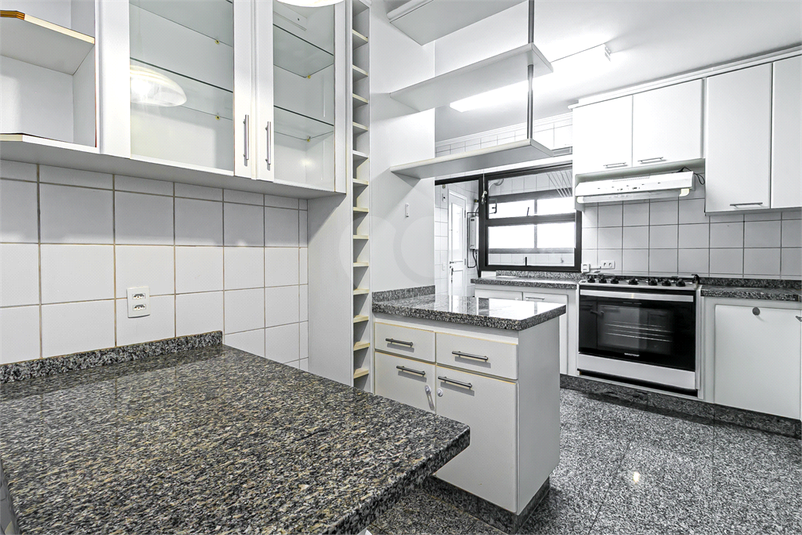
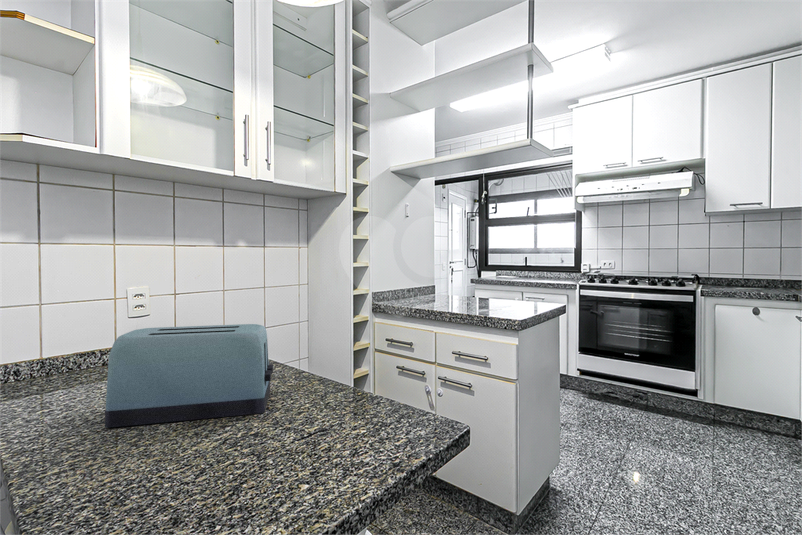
+ toaster [104,323,274,429]
